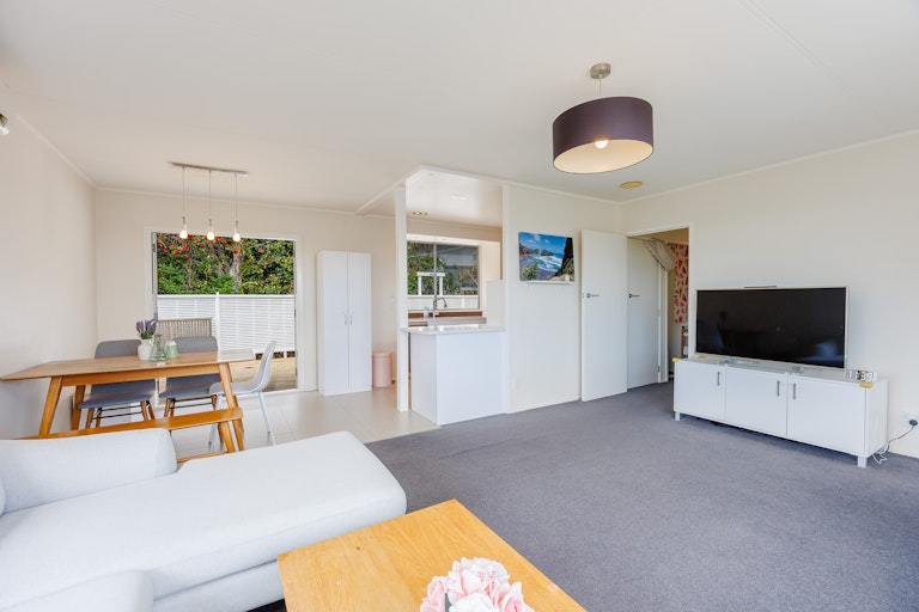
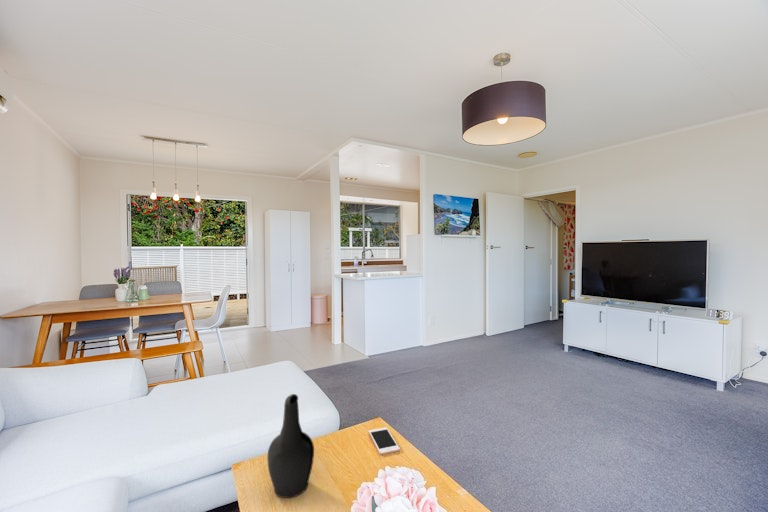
+ decorative vase [266,393,315,499]
+ cell phone [368,426,401,456]
